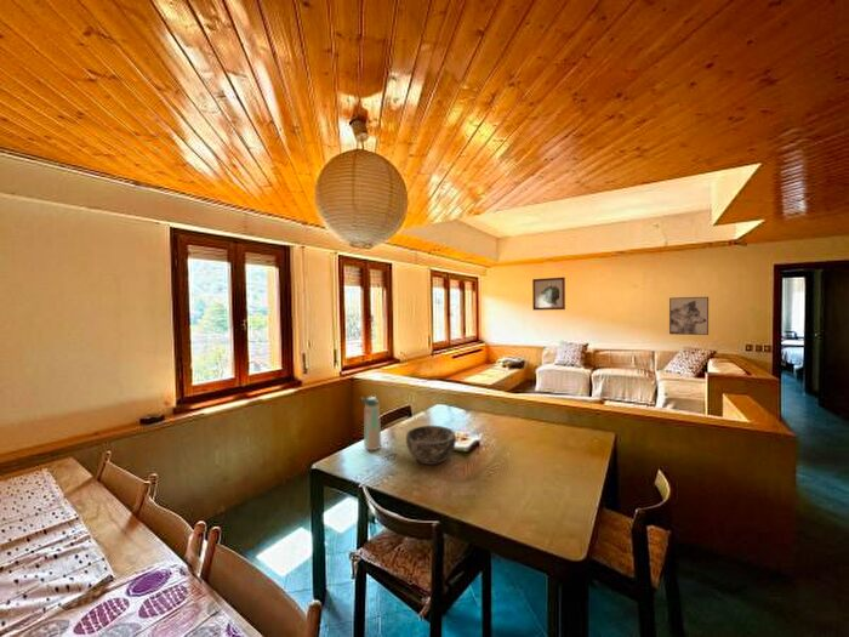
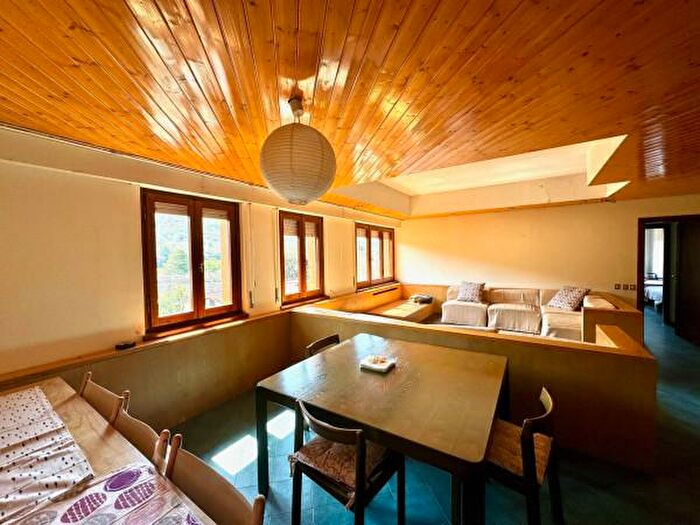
- water bottle [360,396,383,451]
- wall art [531,277,566,311]
- bowl [405,425,457,466]
- wall art [668,296,710,336]
